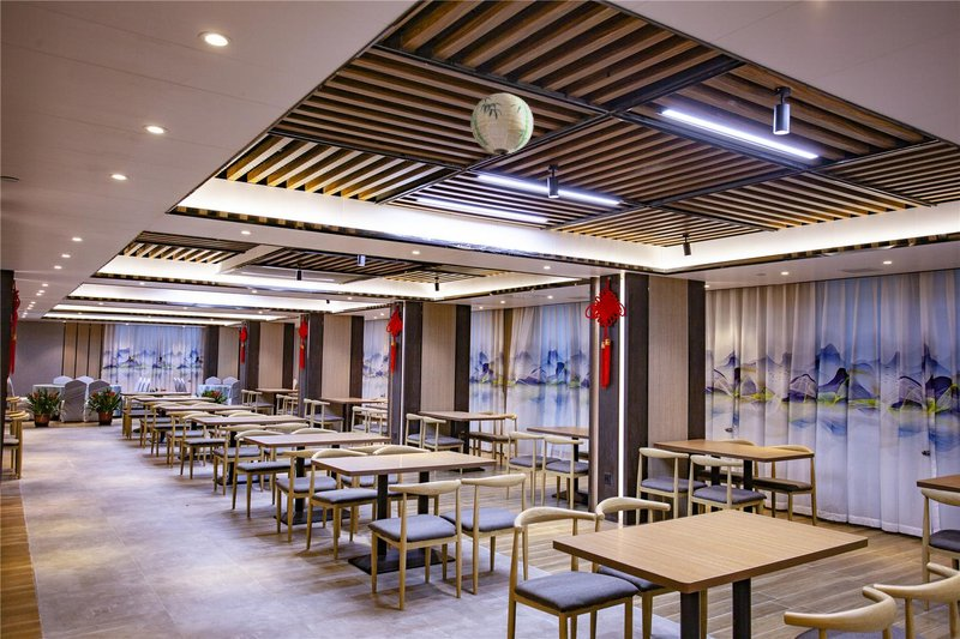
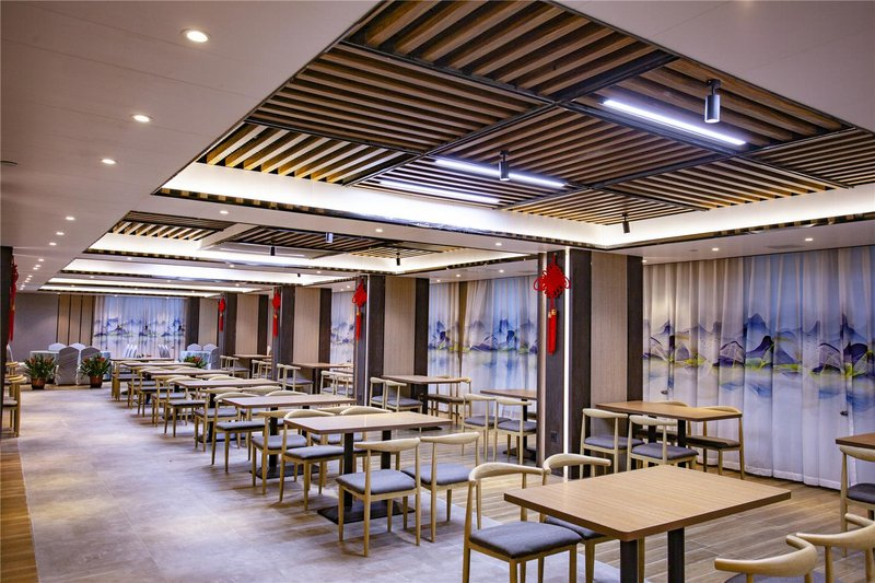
- paper lantern [469,92,534,156]
